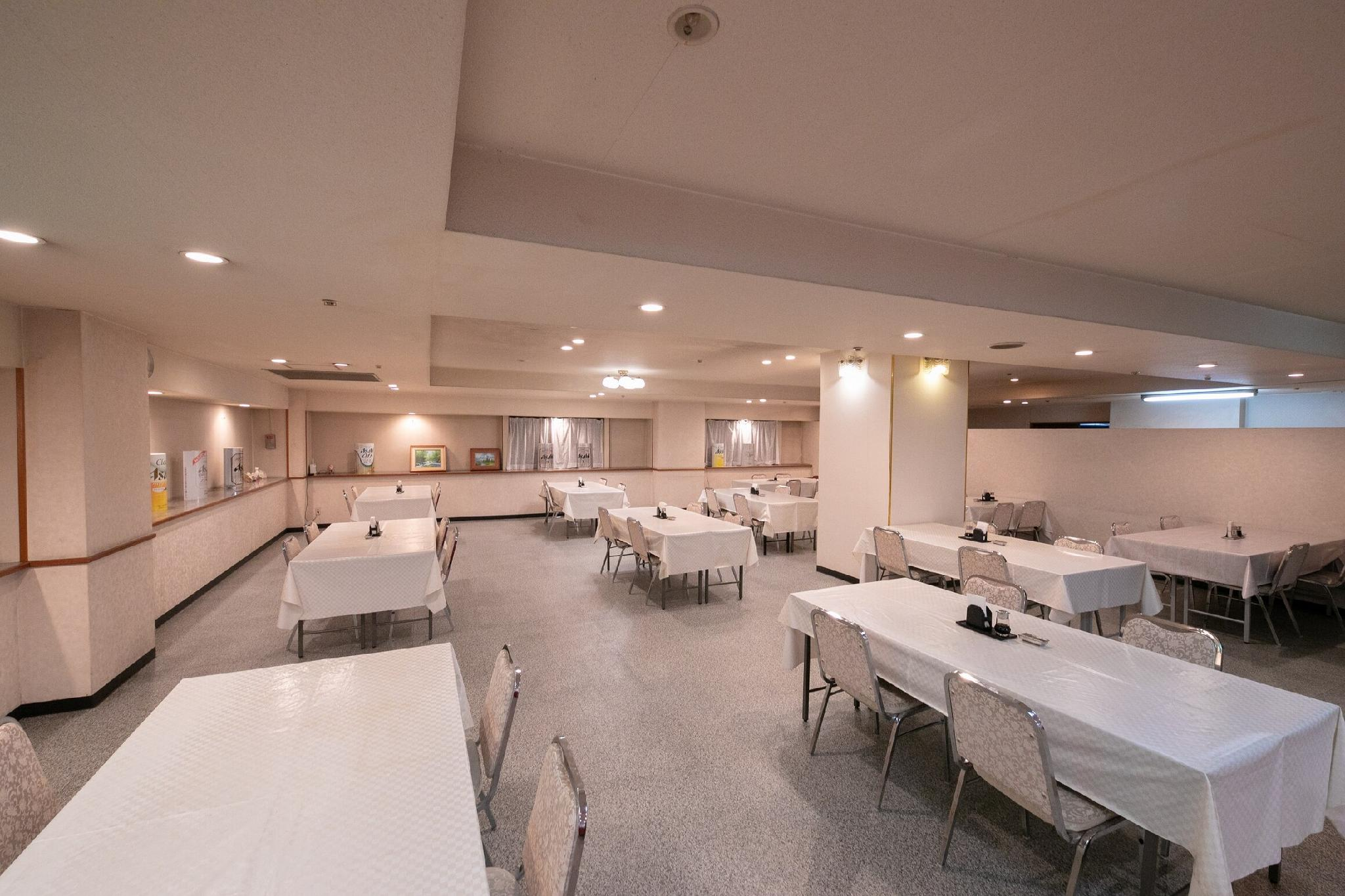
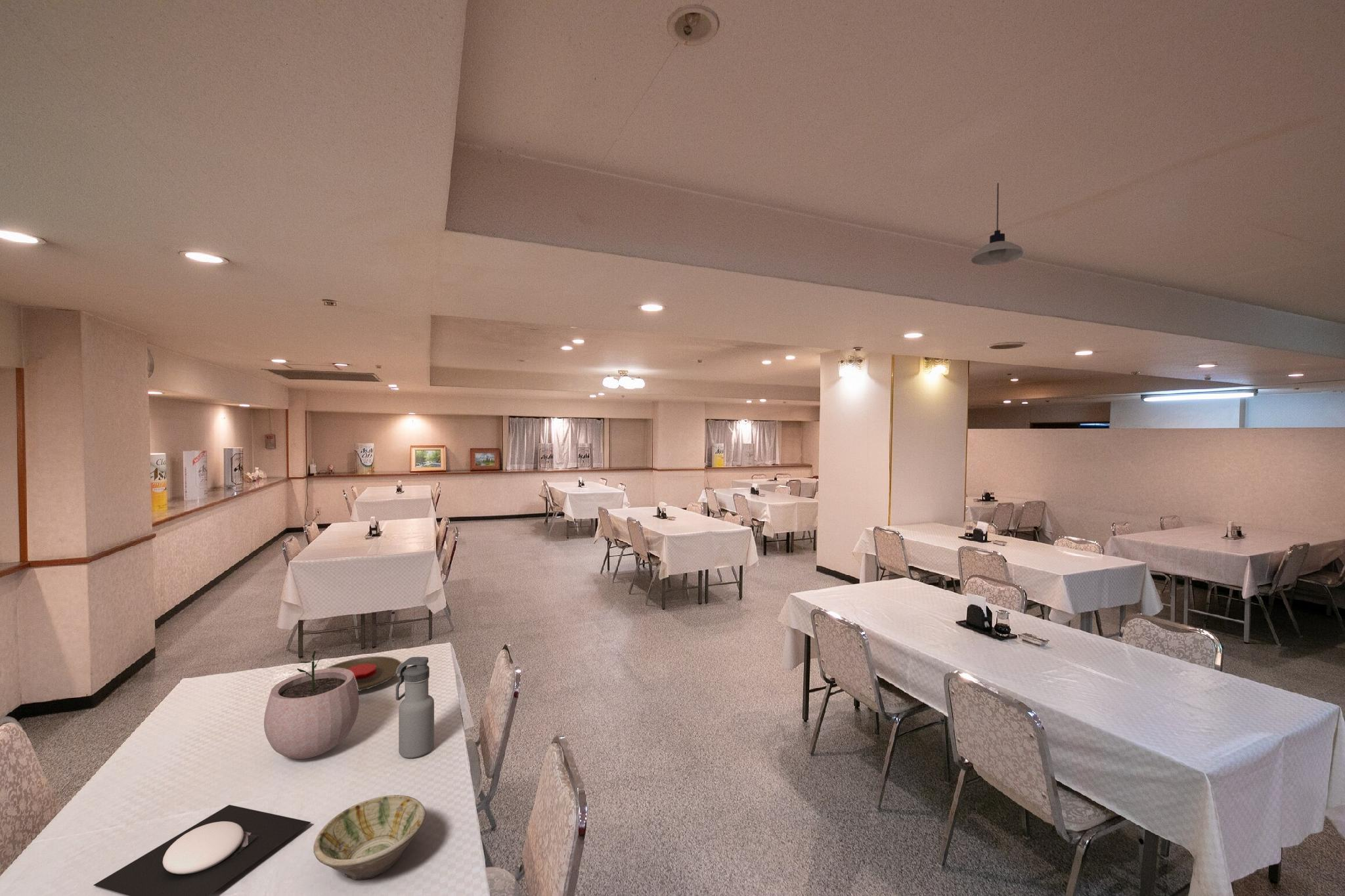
+ bowl [313,794,426,880]
+ plant pot [263,650,360,759]
+ plate [324,656,402,692]
+ water bottle [395,656,435,759]
+ pendant light [971,182,1024,266]
+ plate [93,804,311,896]
